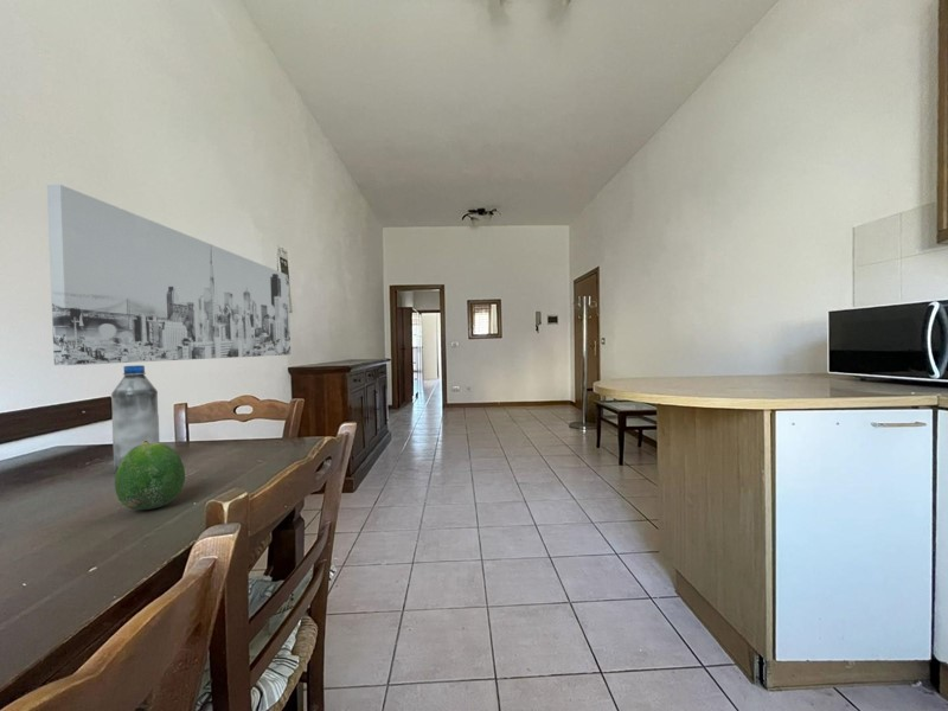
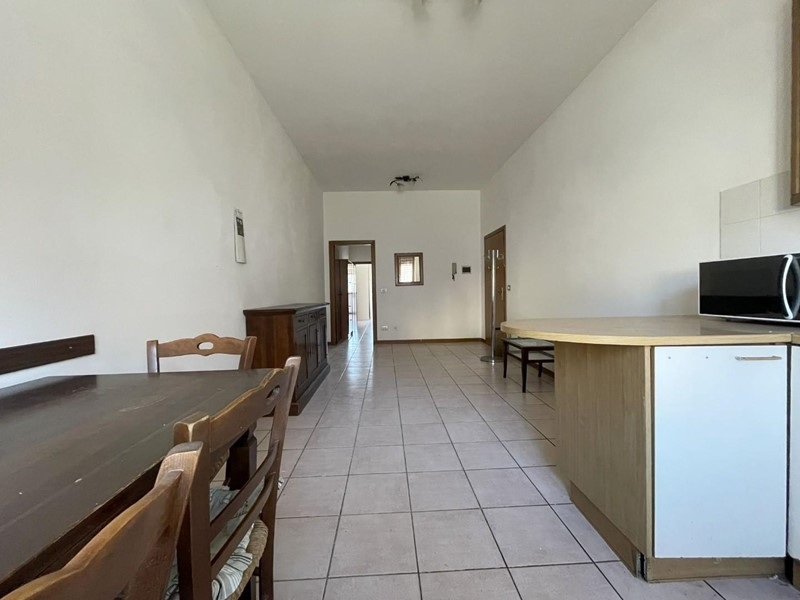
- water bottle [110,364,160,473]
- fruit [114,441,186,511]
- wall art [46,182,292,366]
